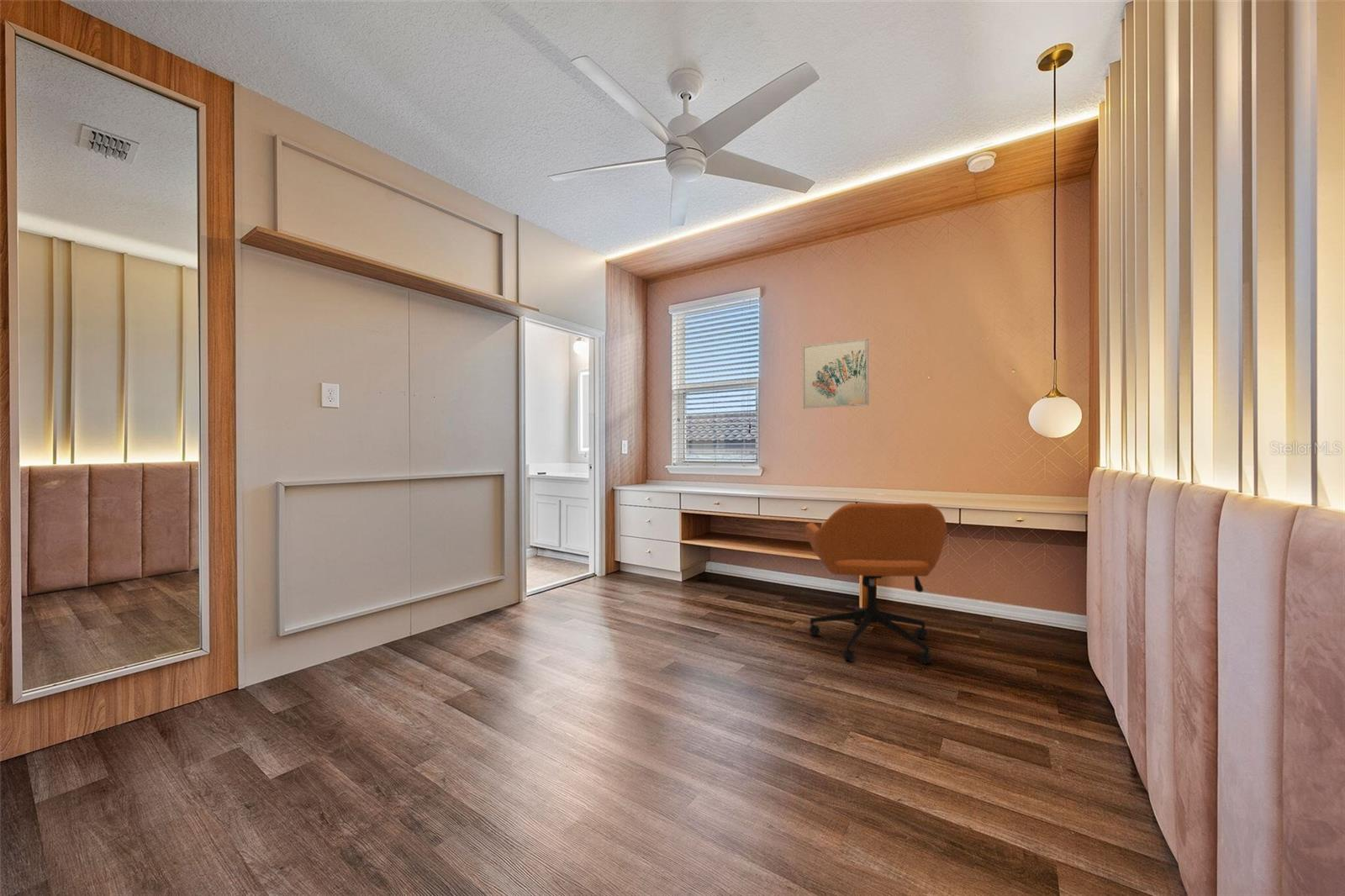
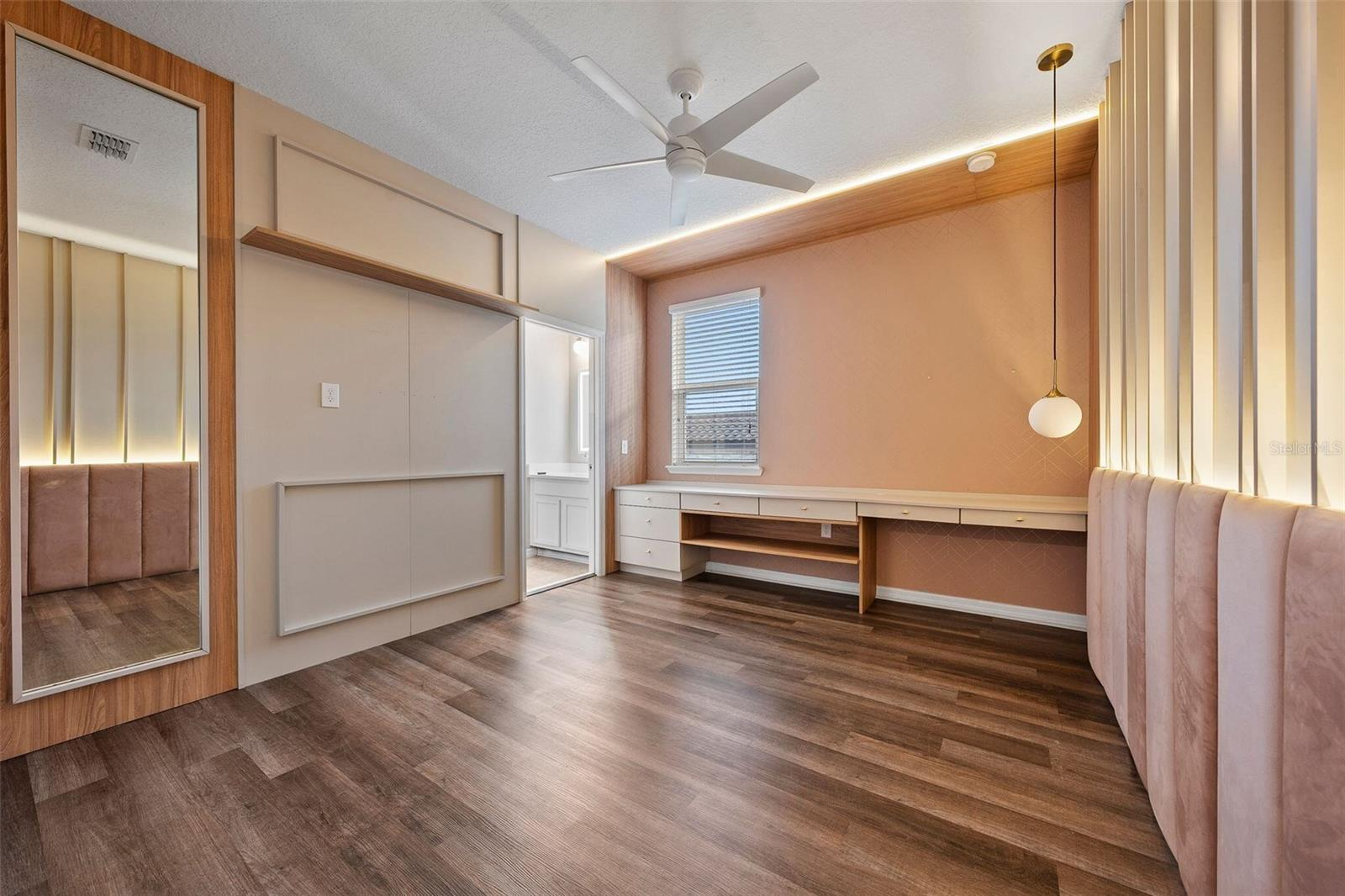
- wall art [802,338,869,409]
- office chair [804,502,947,665]
